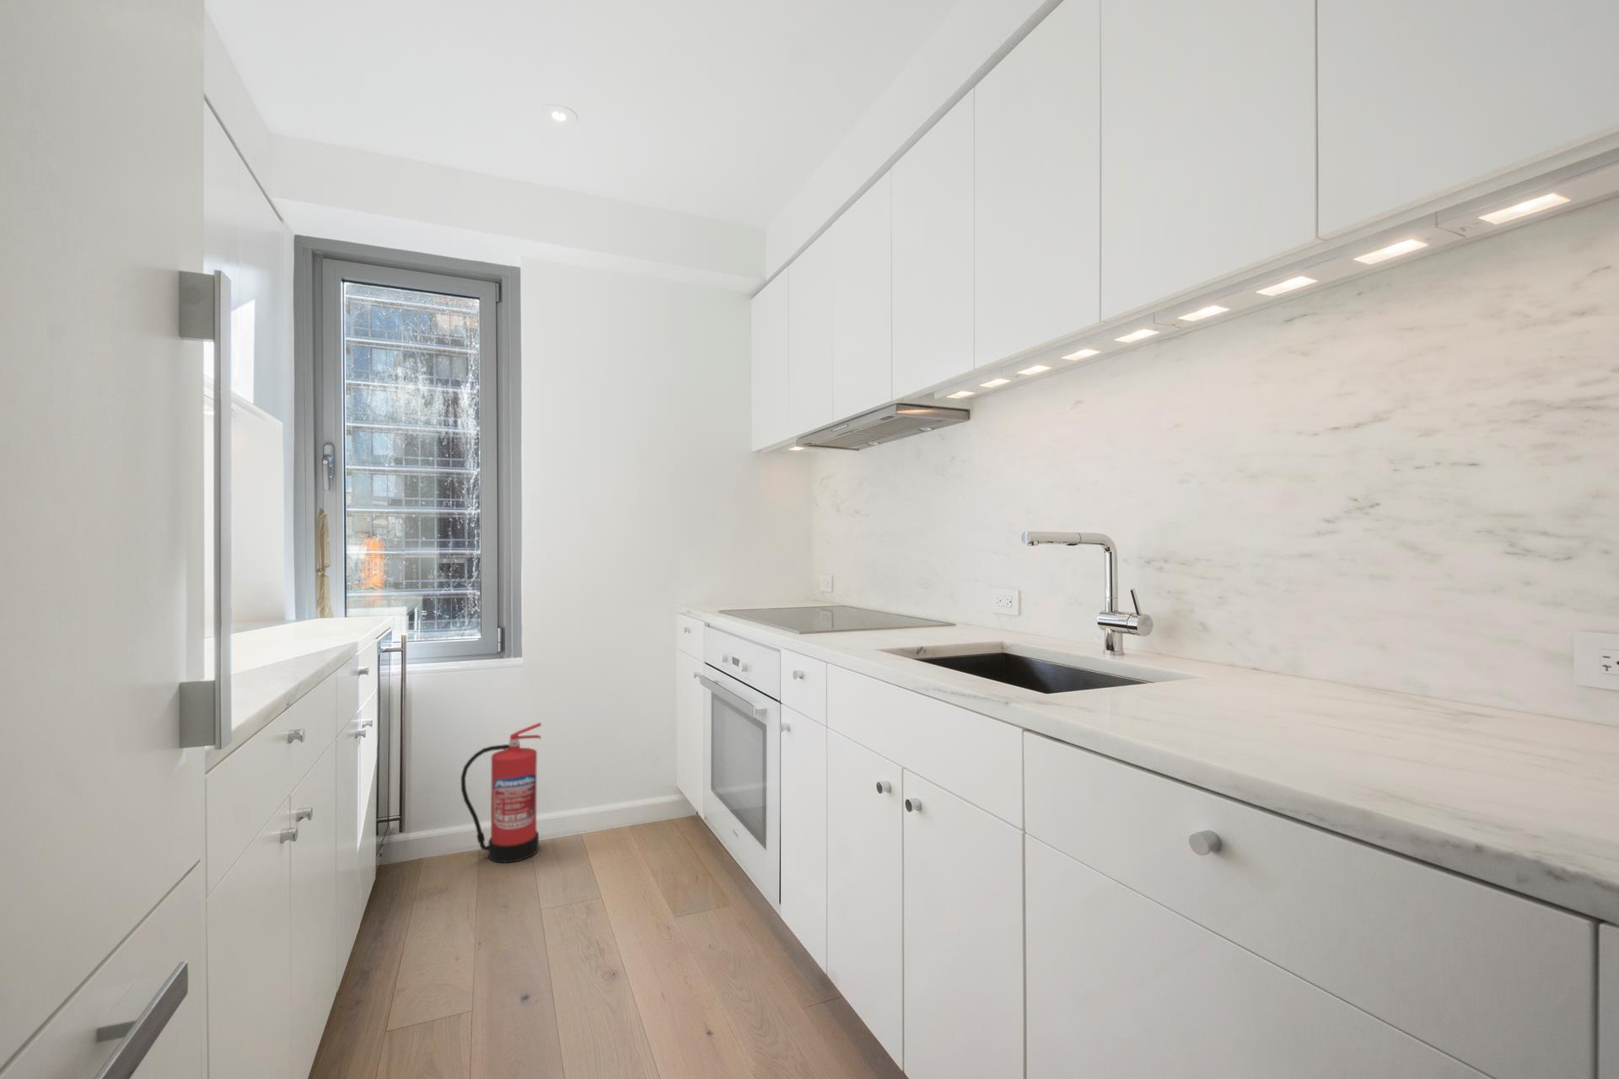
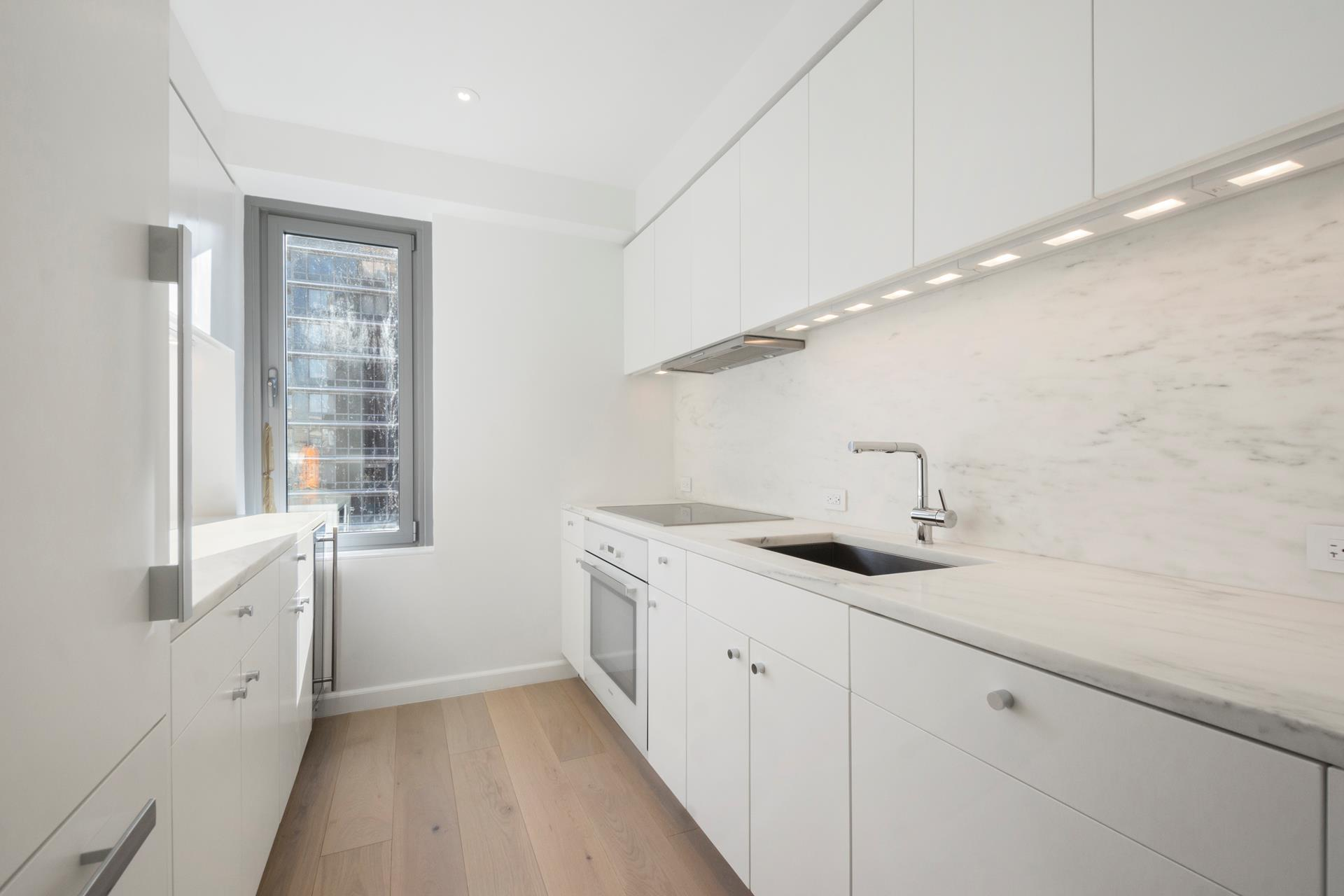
- fire extinguisher [460,721,542,863]
